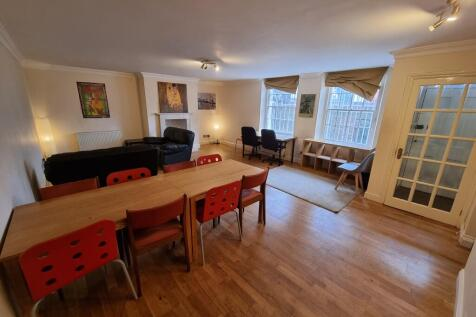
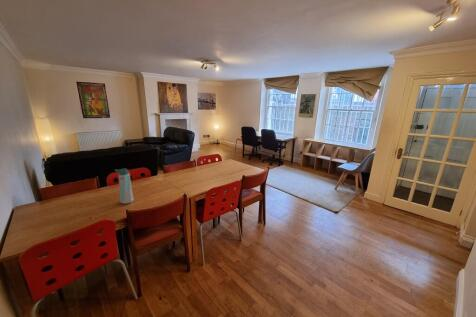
+ water bottle [114,168,134,205]
